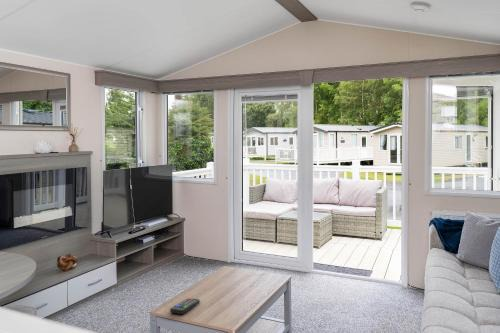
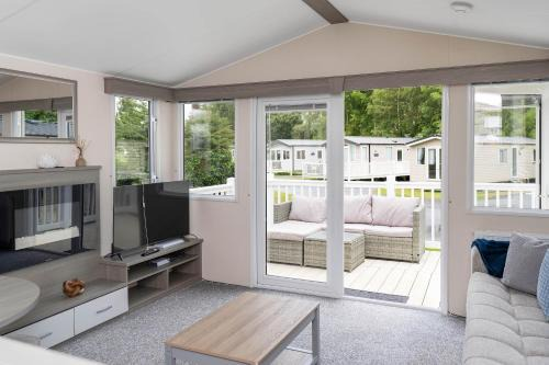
- remote control [169,297,201,315]
